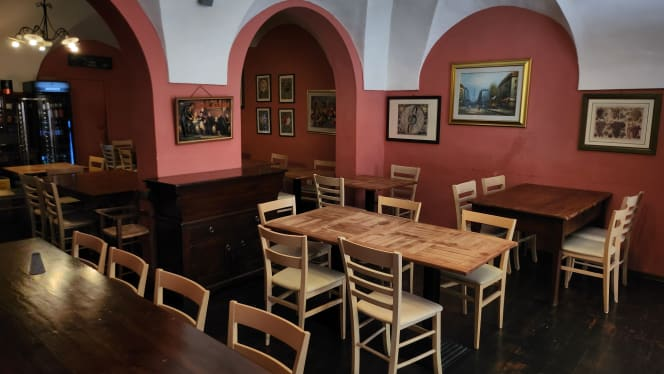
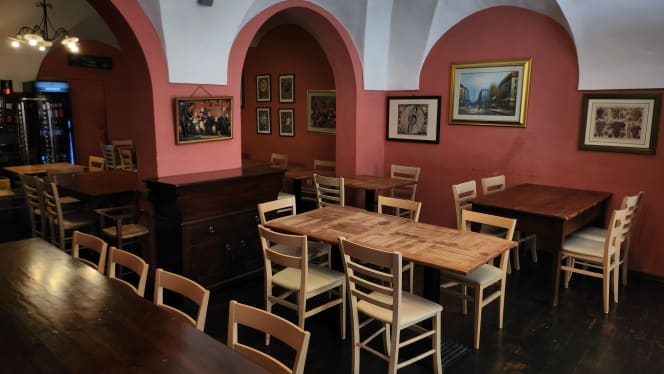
- saltshaker [28,251,47,275]
